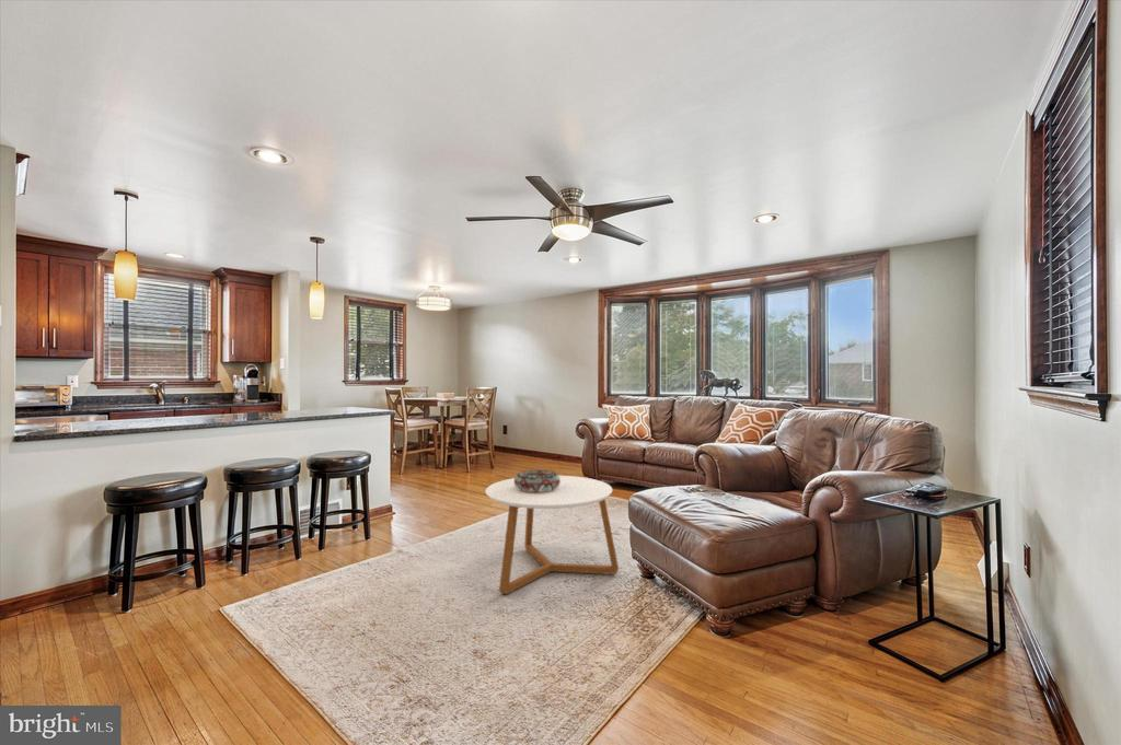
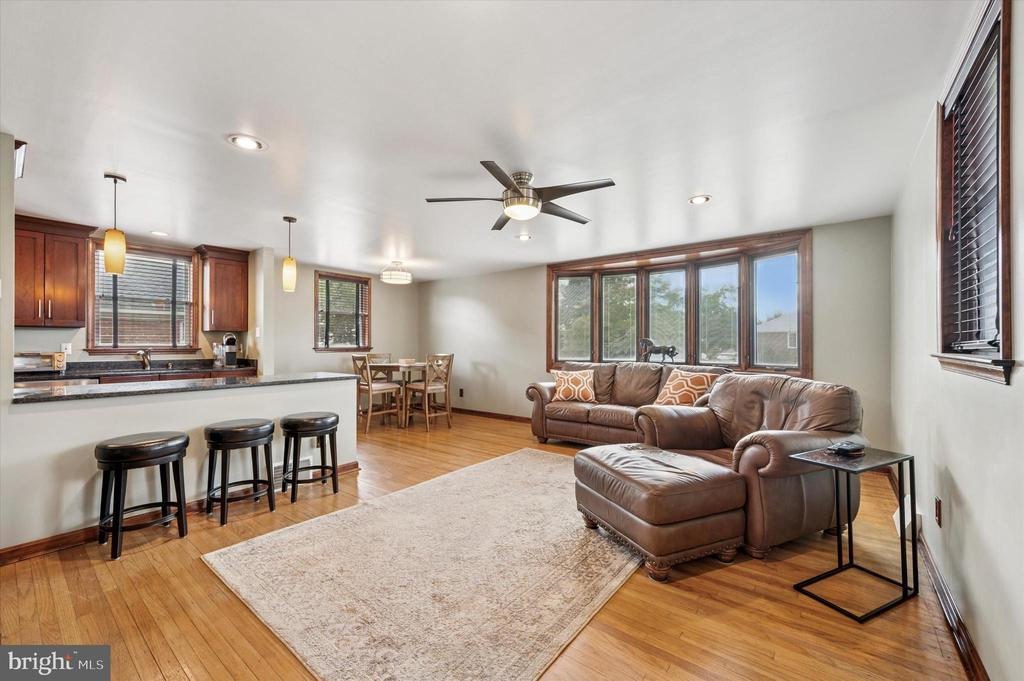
- coffee table [485,475,620,595]
- decorative bowl [513,469,560,492]
